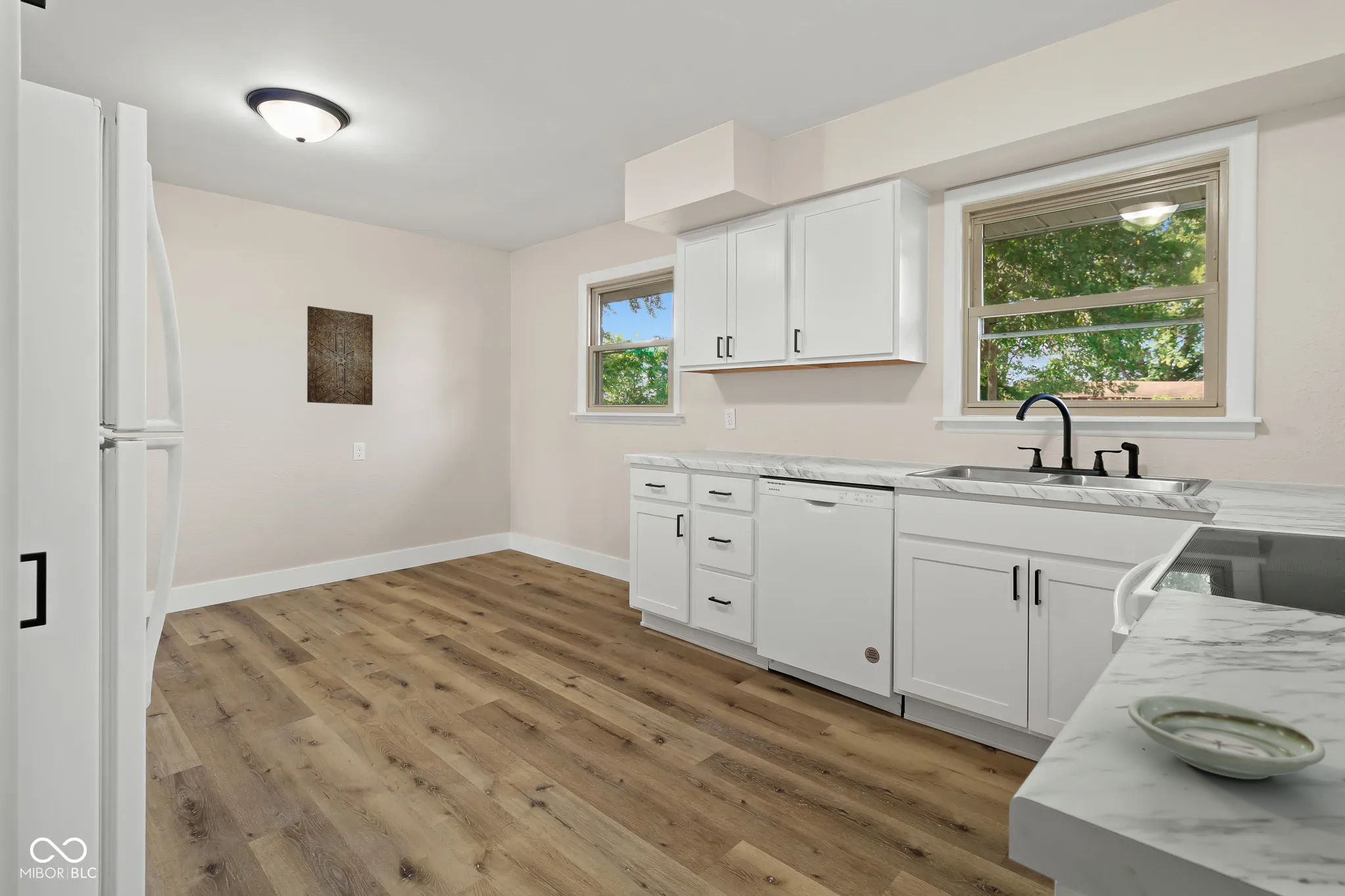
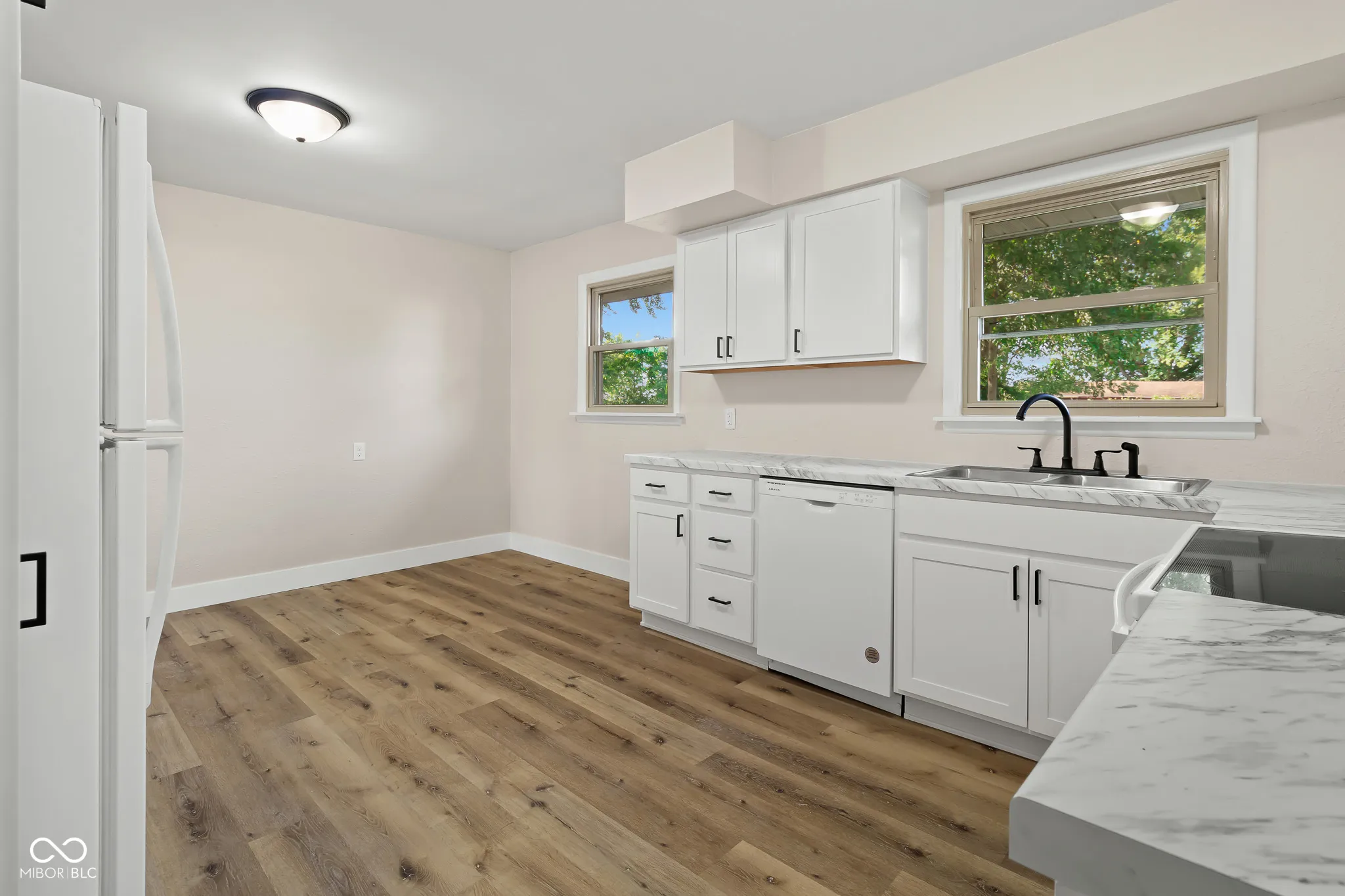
- wall art [307,305,374,406]
- saucer [1127,694,1326,780]
